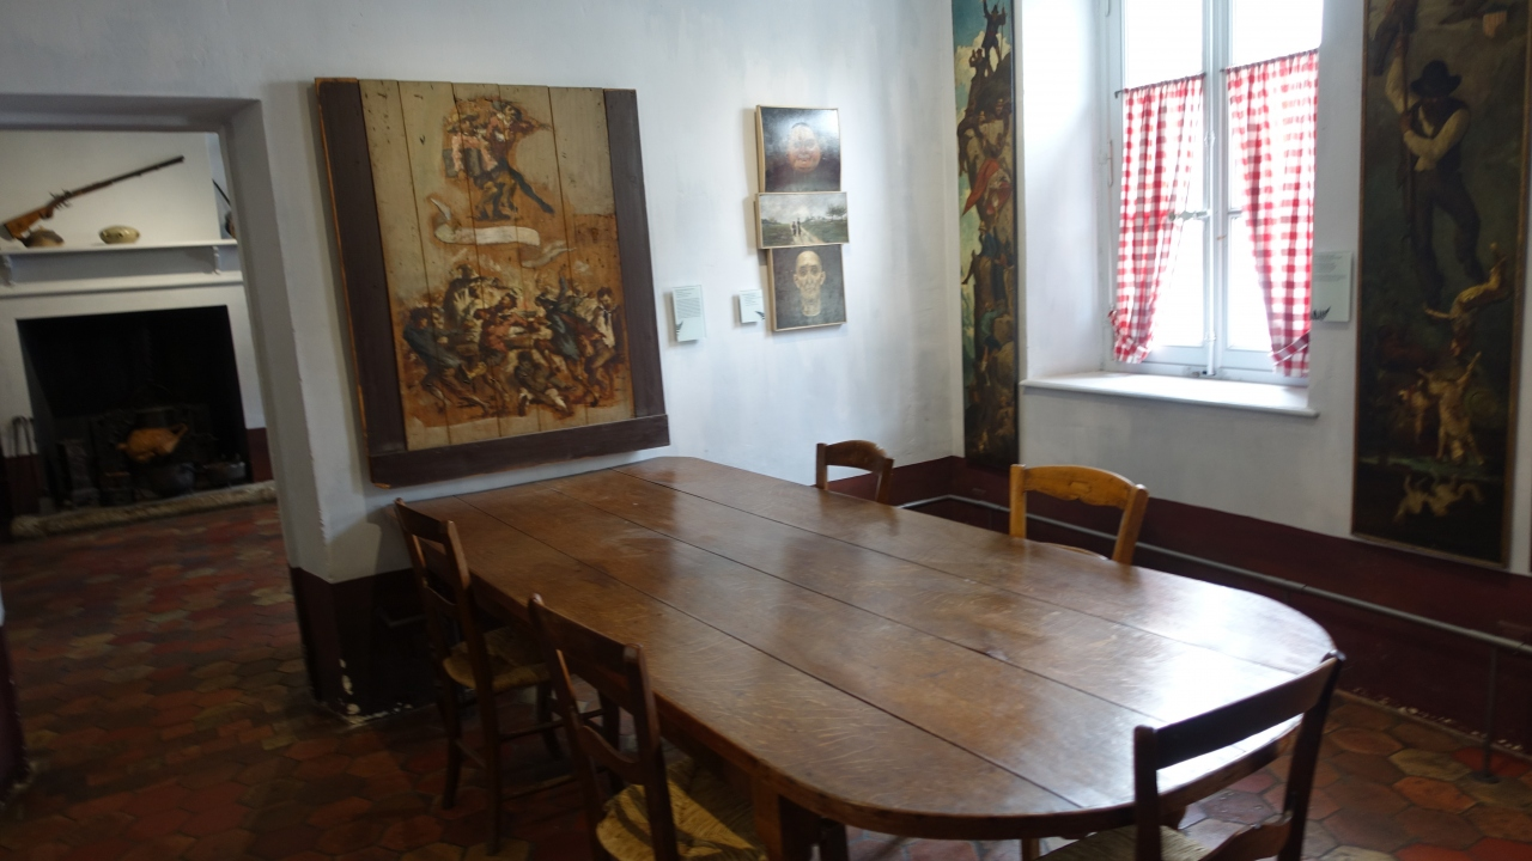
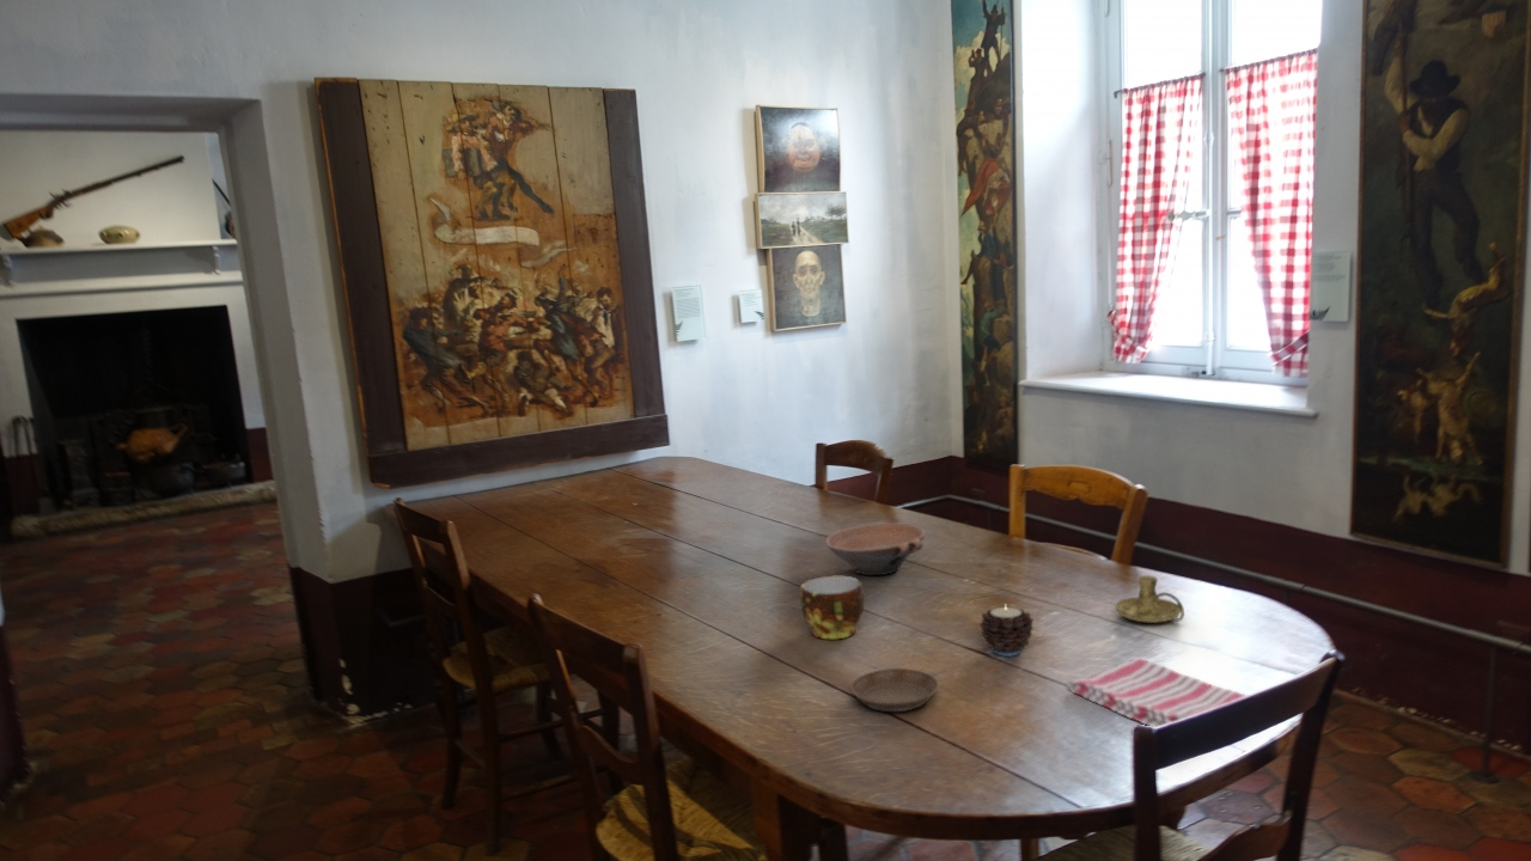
+ cup [799,575,865,640]
+ dish towel [1066,657,1249,728]
+ bowl [824,521,927,576]
+ candlestick [1115,574,1185,624]
+ saucer [849,667,940,713]
+ candle [978,604,1035,658]
